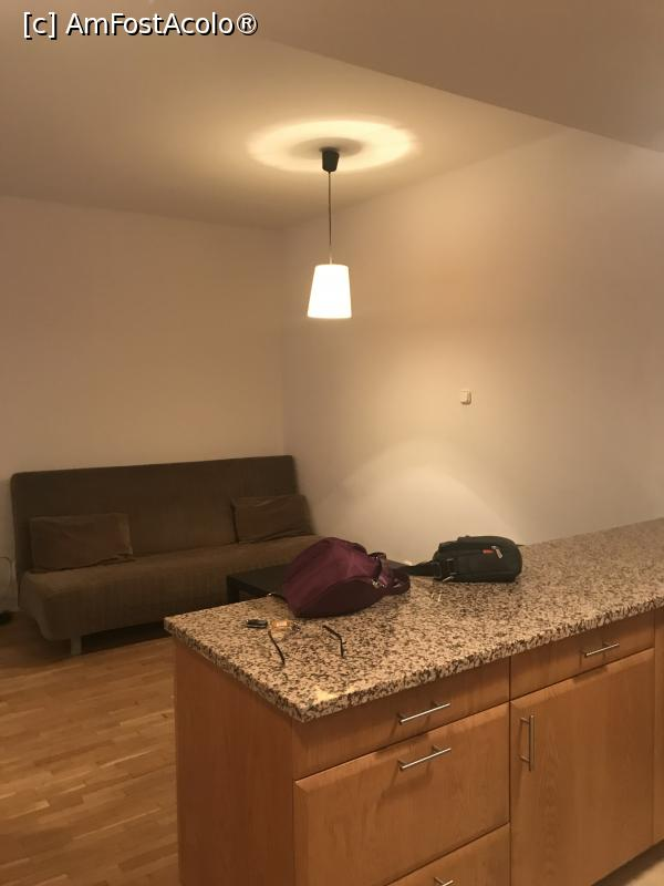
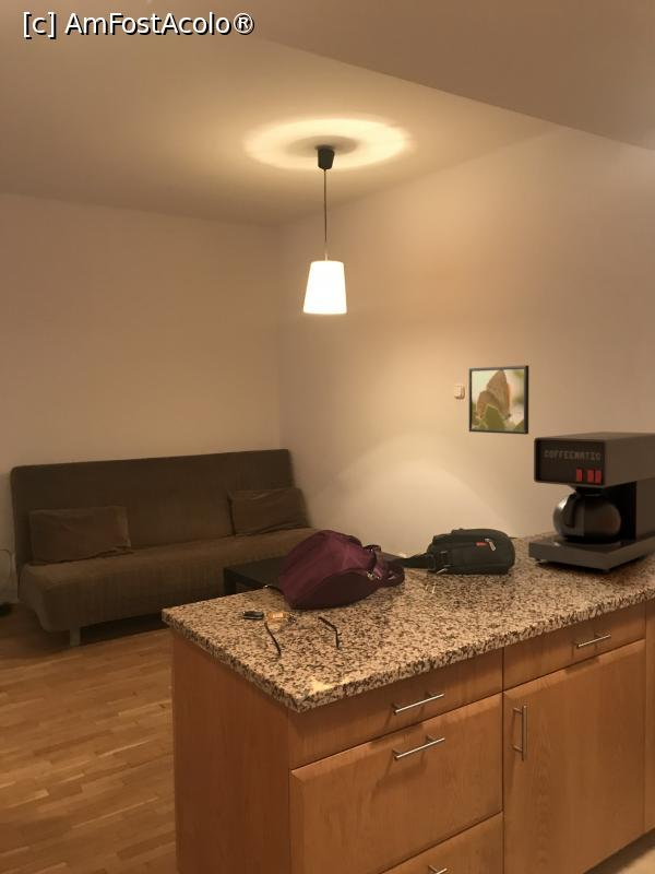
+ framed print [468,364,529,436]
+ coffee maker [527,430,655,574]
